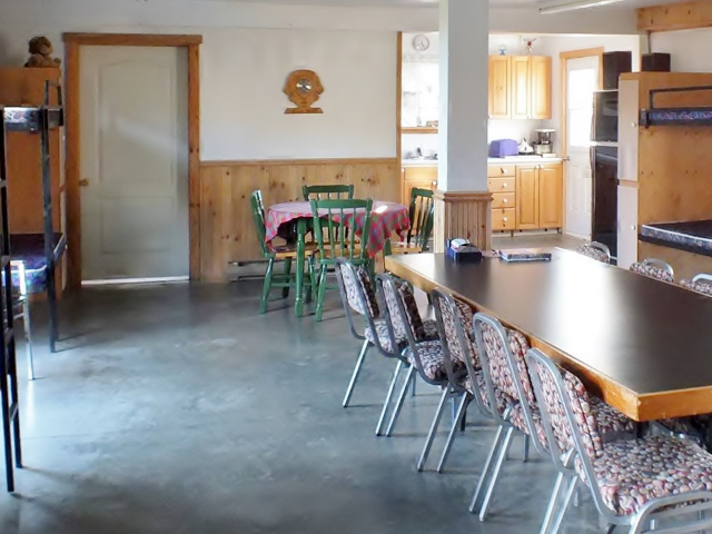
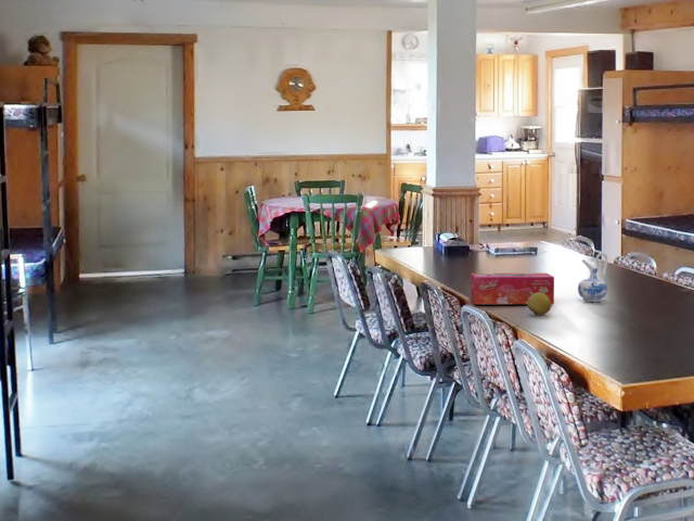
+ ceramic pitcher [577,252,608,303]
+ fruit [527,293,552,316]
+ tissue box [470,272,555,305]
